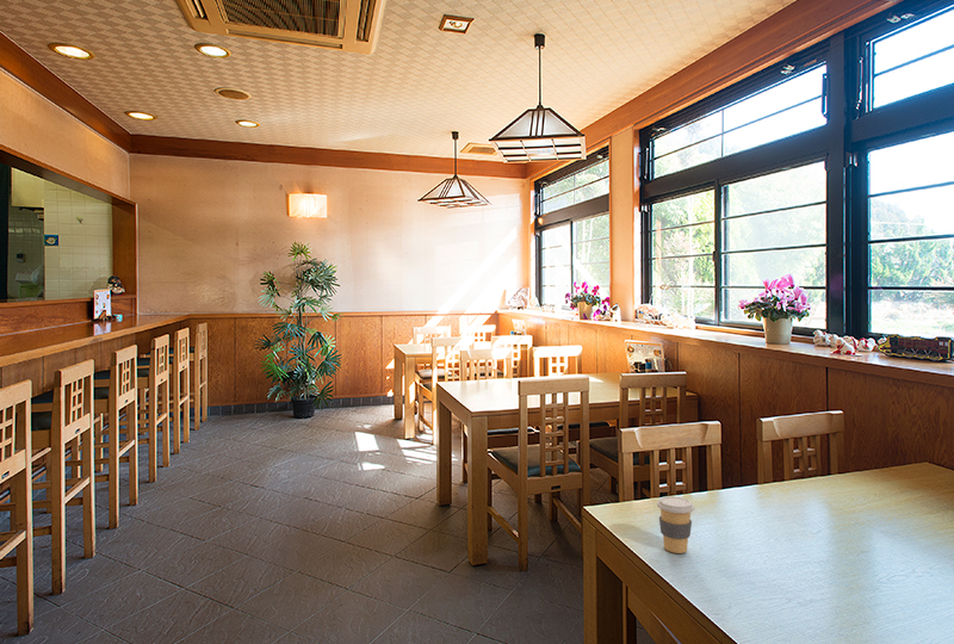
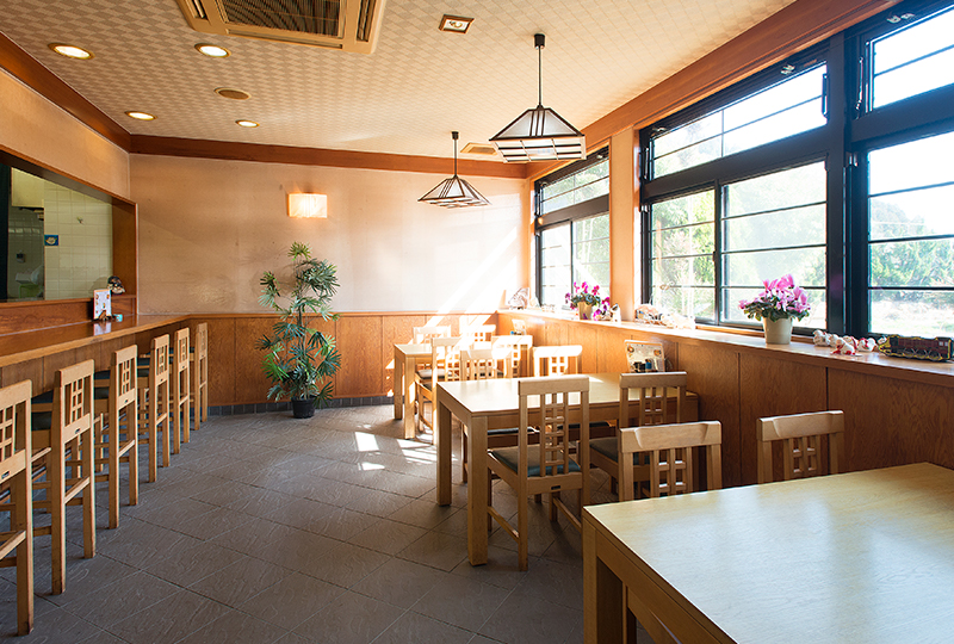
- coffee cup [656,495,695,555]
